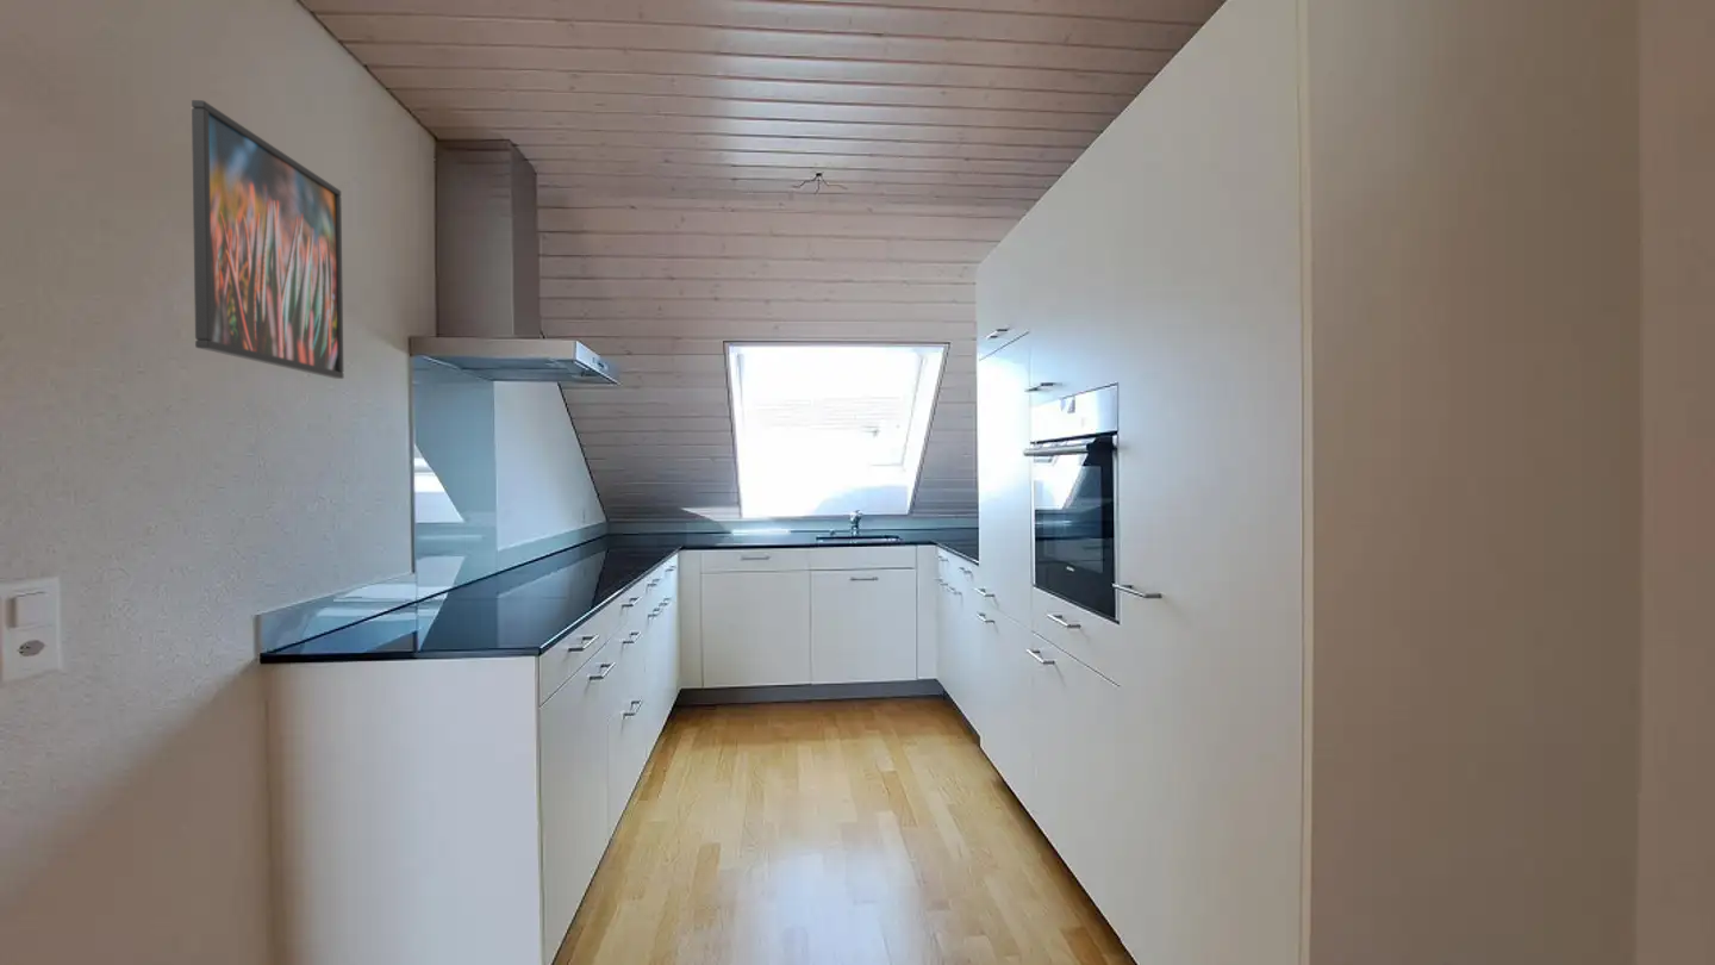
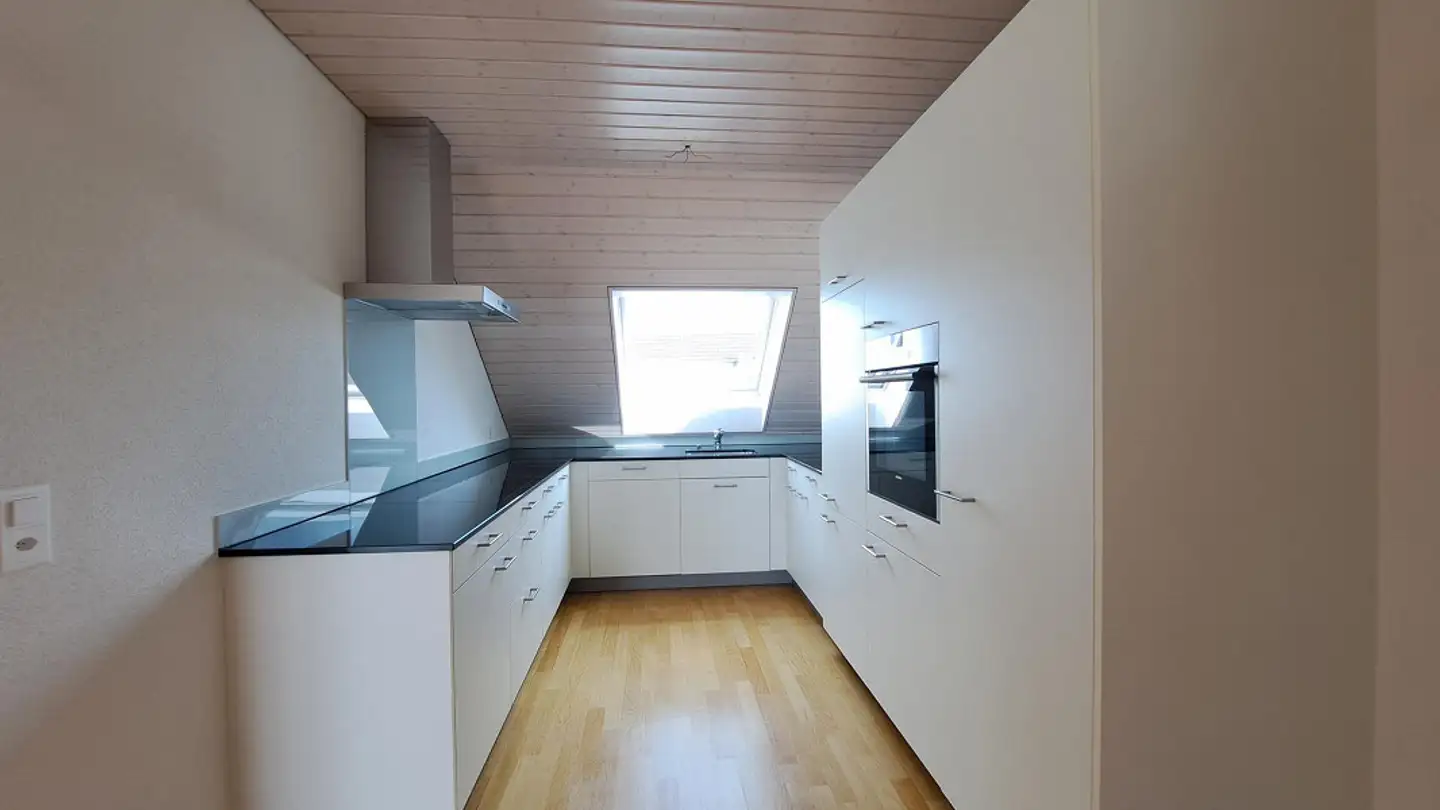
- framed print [191,99,344,380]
